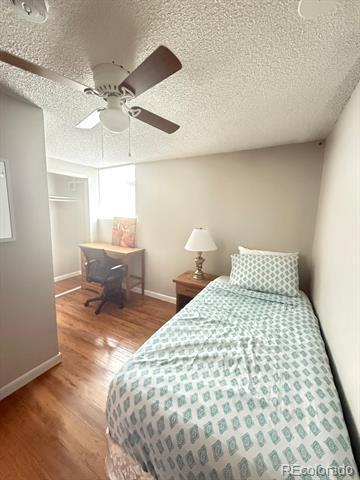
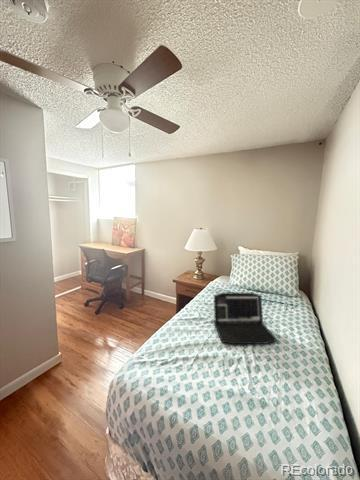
+ laptop [213,292,278,345]
